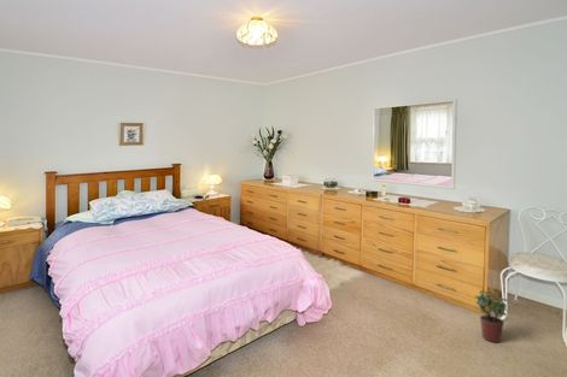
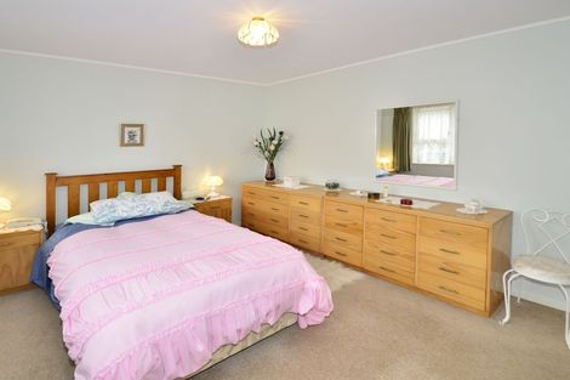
- potted plant [474,289,510,343]
